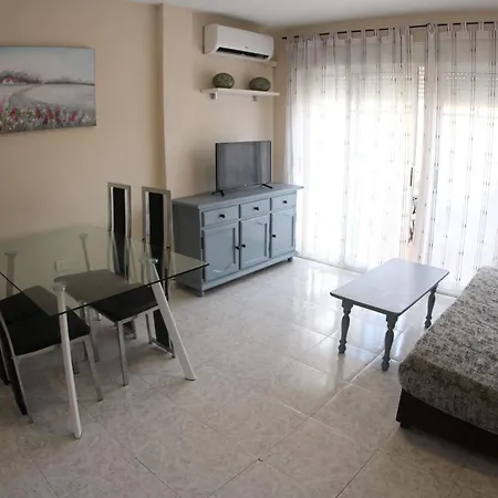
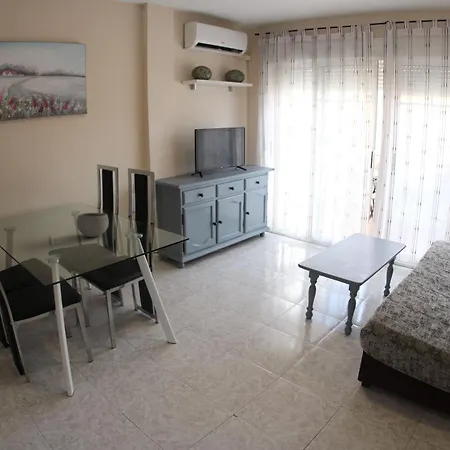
+ bowl [76,212,110,238]
